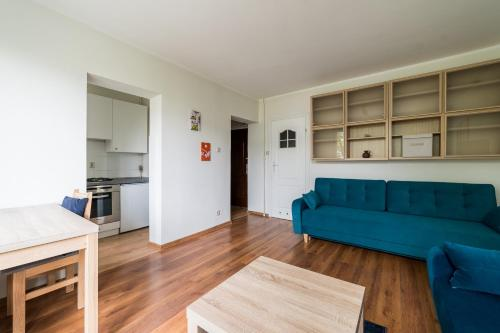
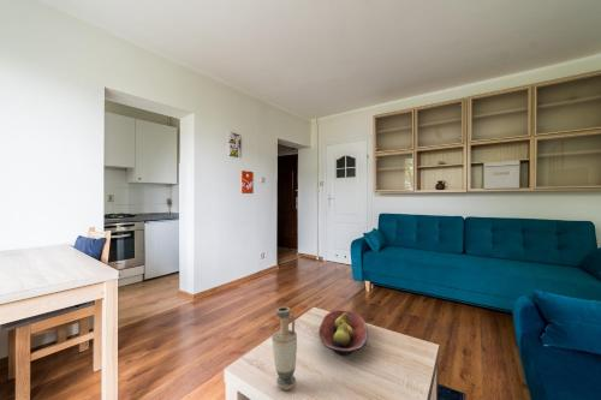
+ fruit bowl [317,309,369,357]
+ vase [270,306,298,392]
